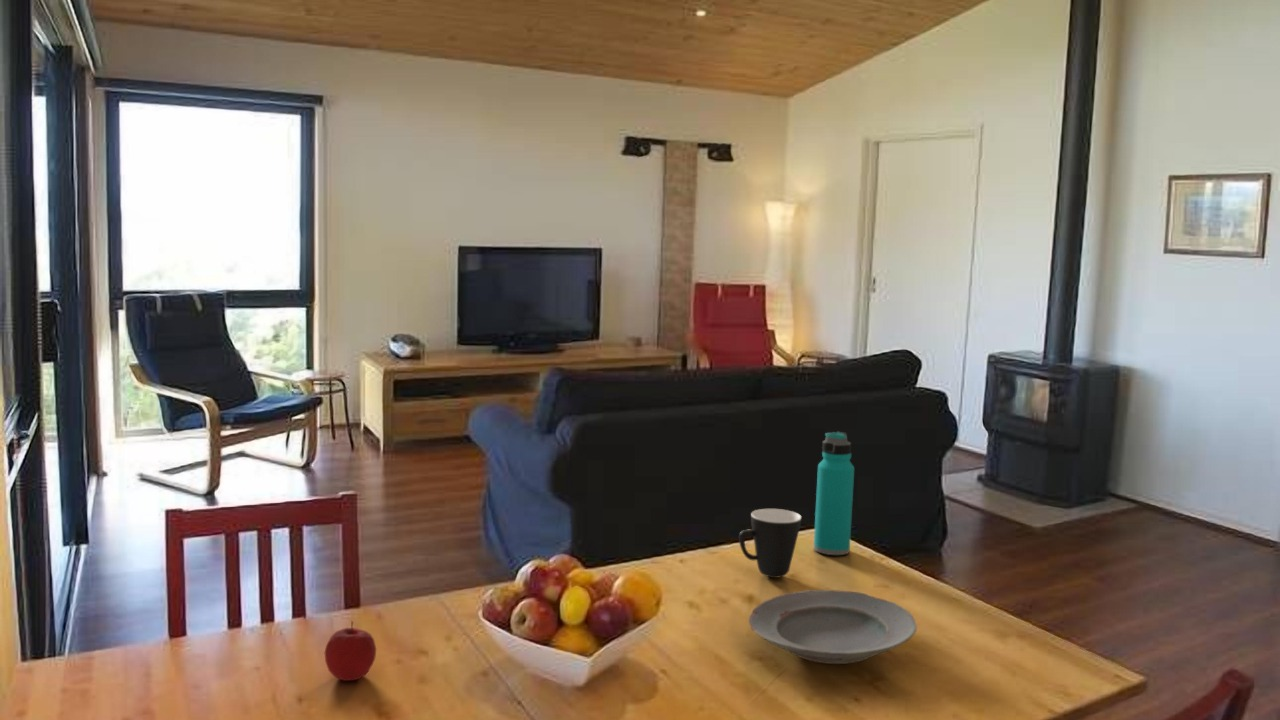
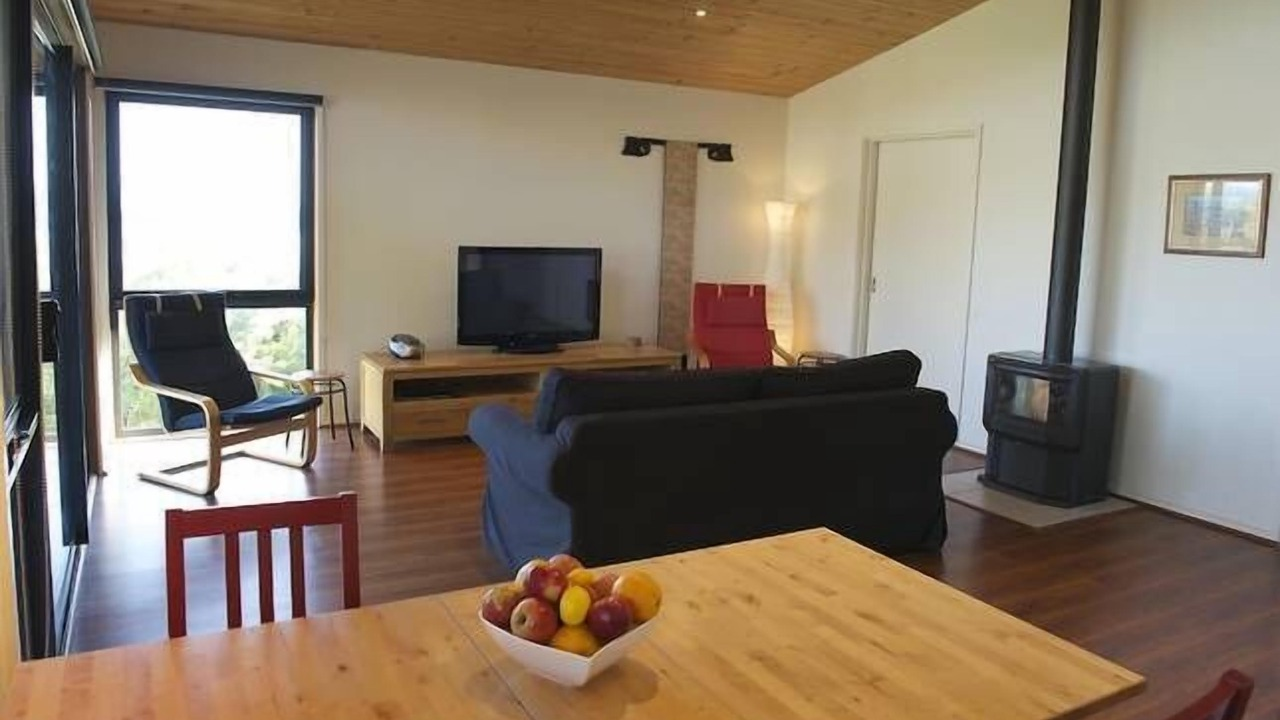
- plate [748,589,918,665]
- apple [324,620,377,682]
- water bottle [813,431,855,556]
- mug [738,508,802,579]
